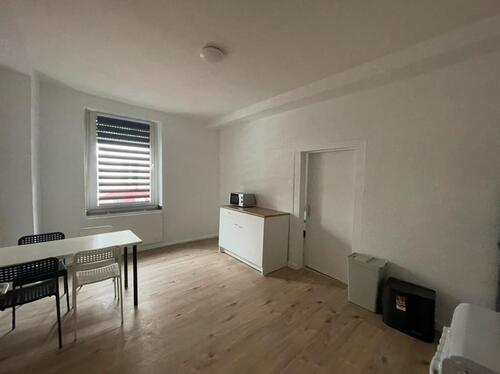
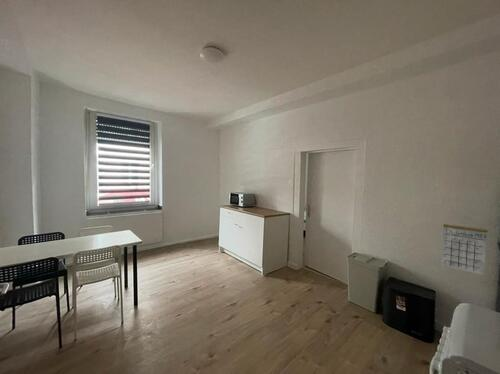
+ calendar [441,215,489,276]
